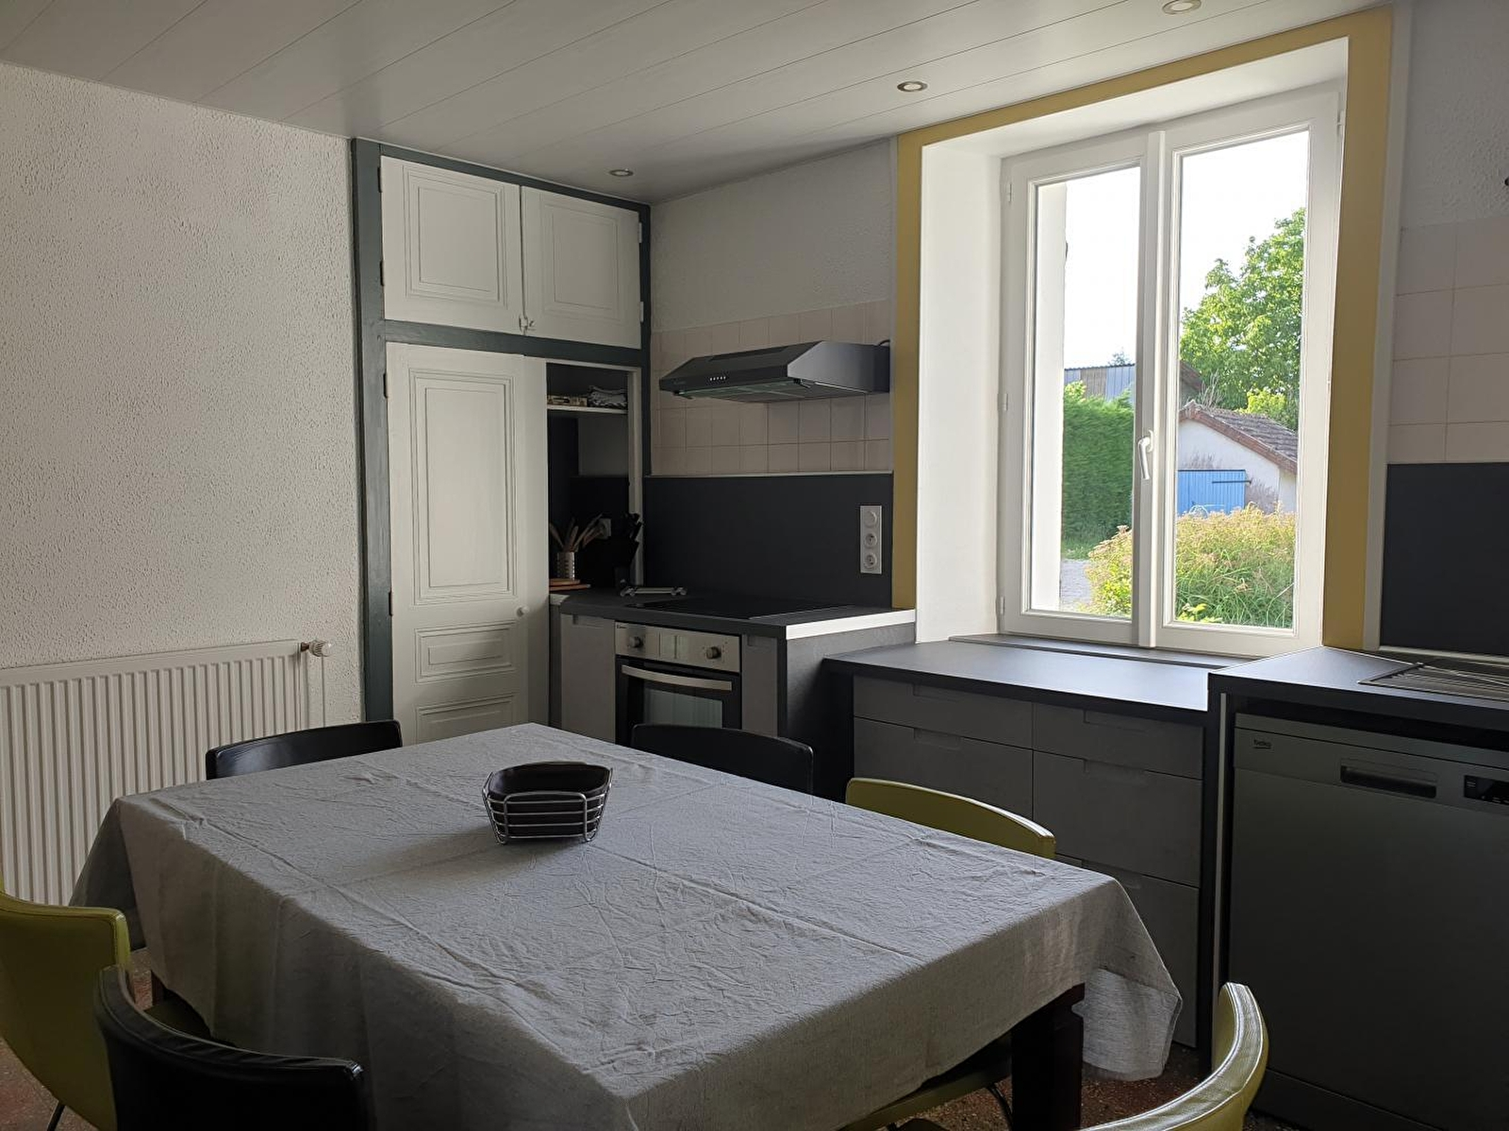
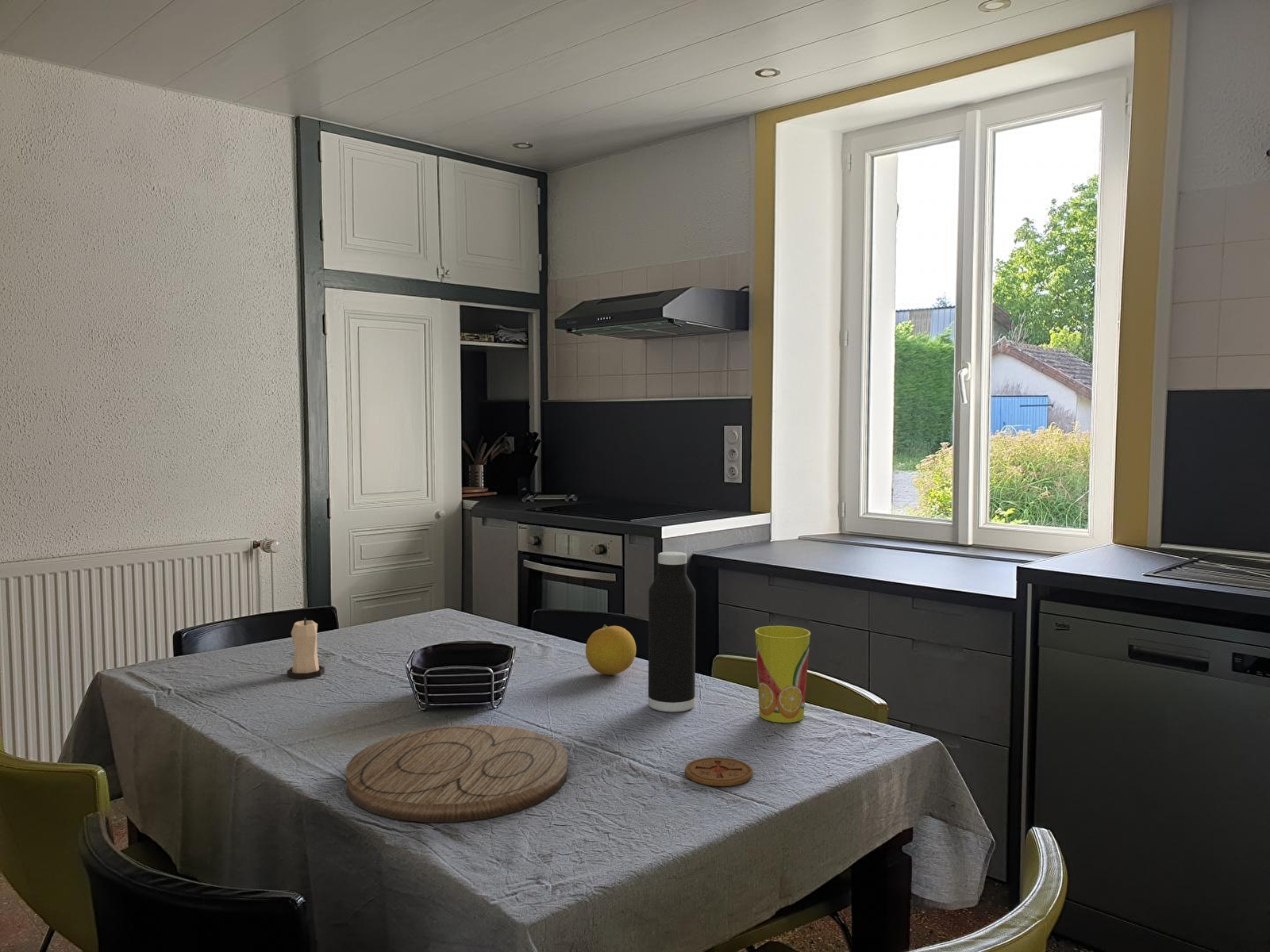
+ cup [754,625,811,724]
+ coaster [684,757,753,787]
+ candle [287,616,325,680]
+ cutting board [345,724,568,823]
+ water bottle [648,551,696,713]
+ fruit [585,624,637,676]
